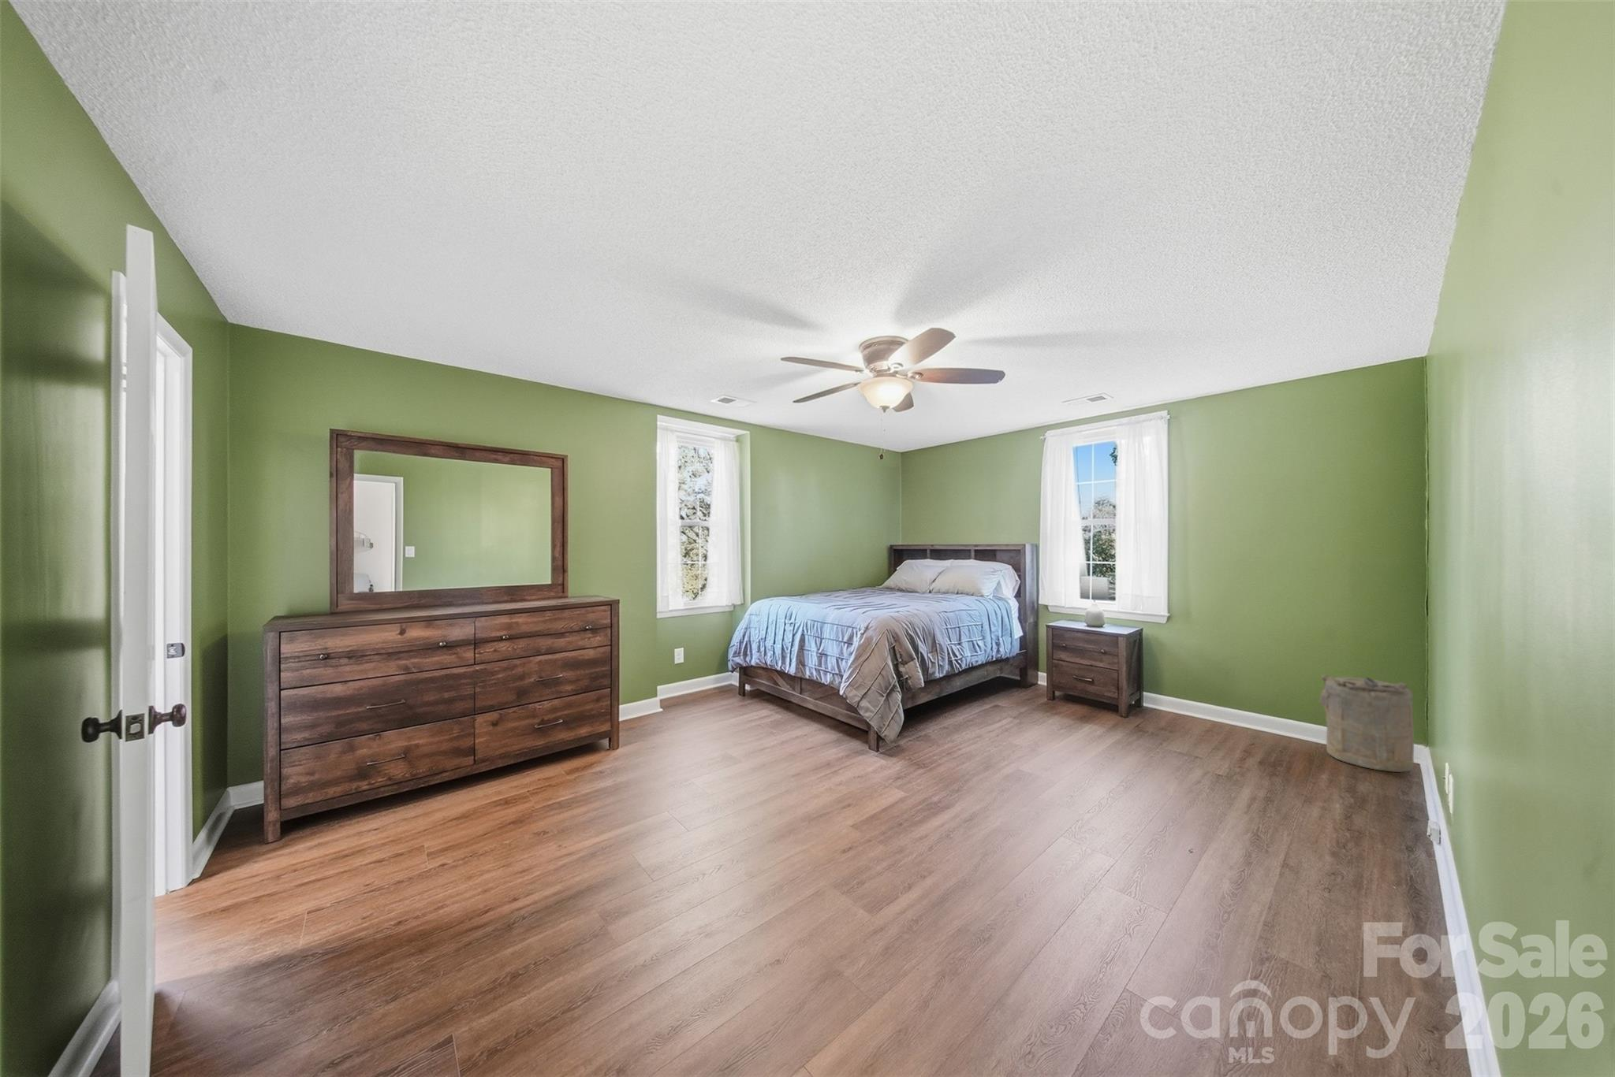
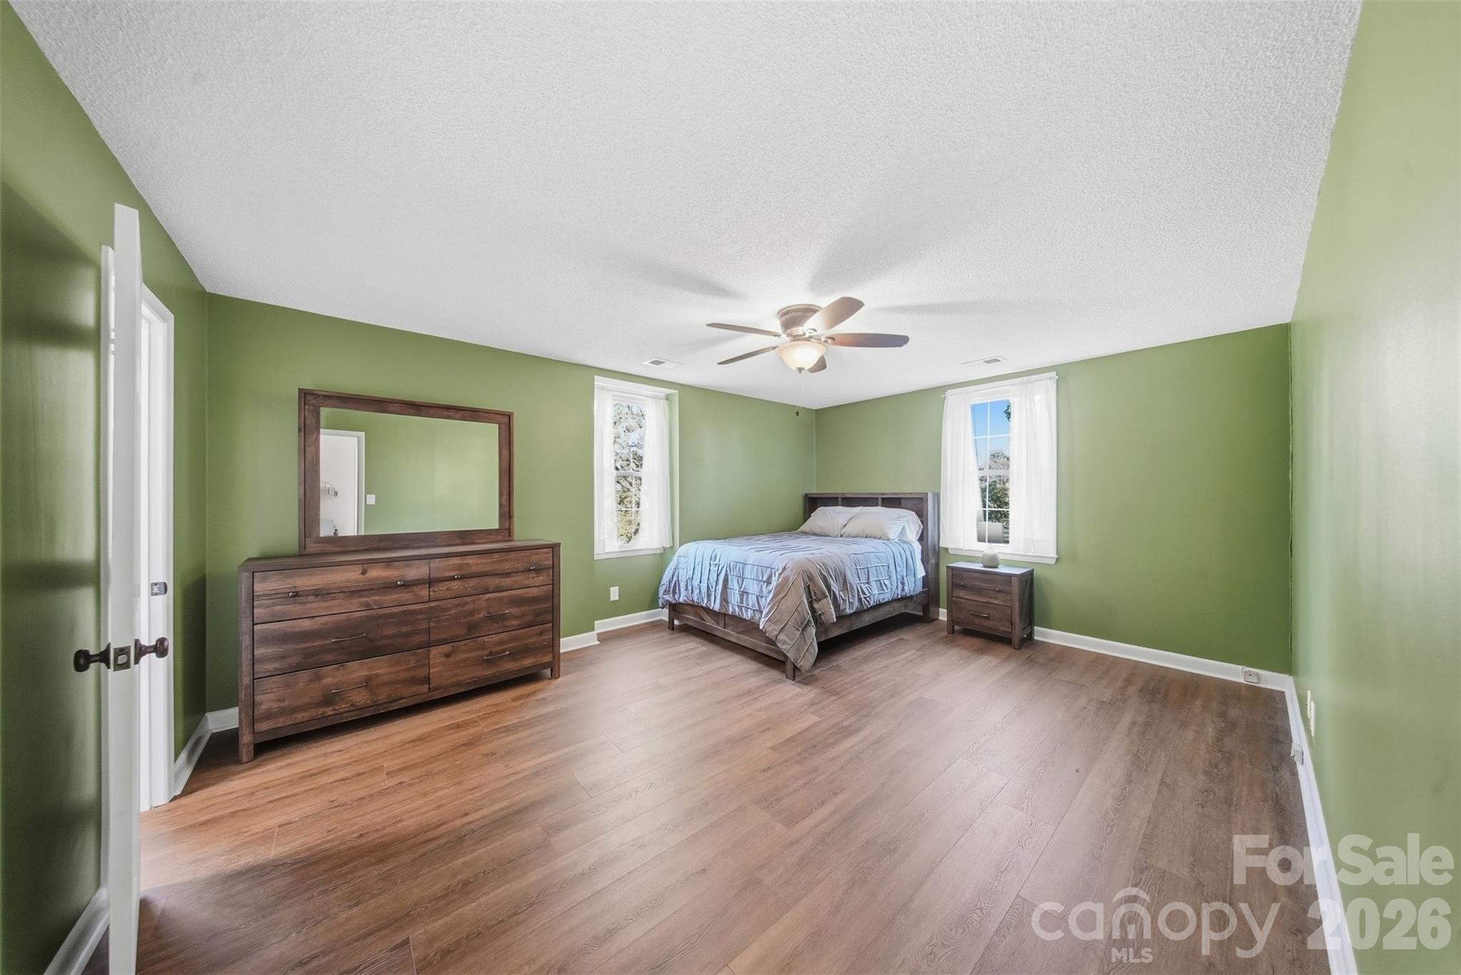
- laundry hamper [1318,674,1414,773]
